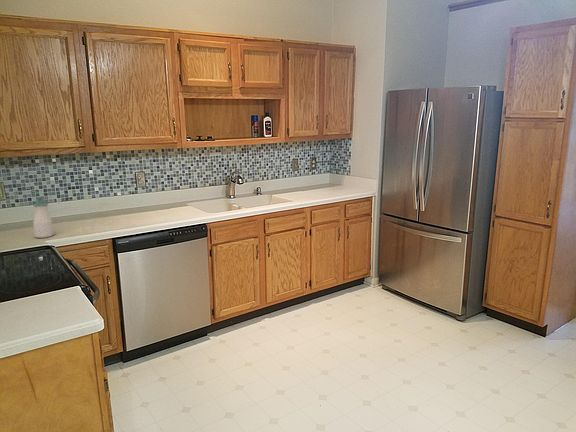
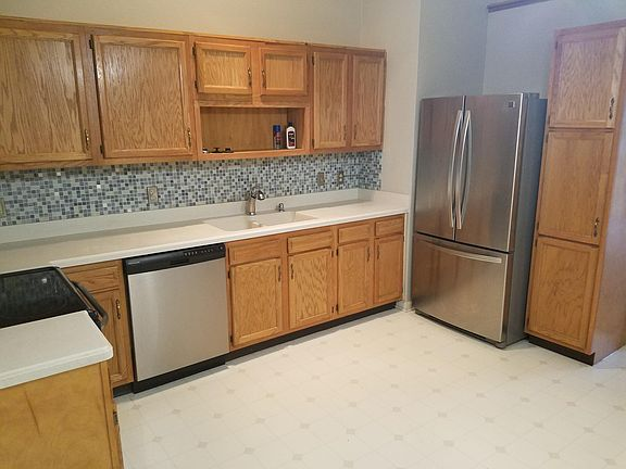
- soap bottle [32,195,55,239]
